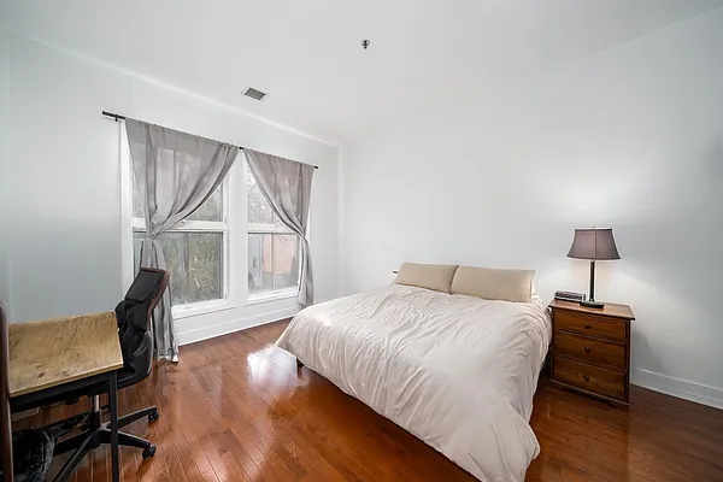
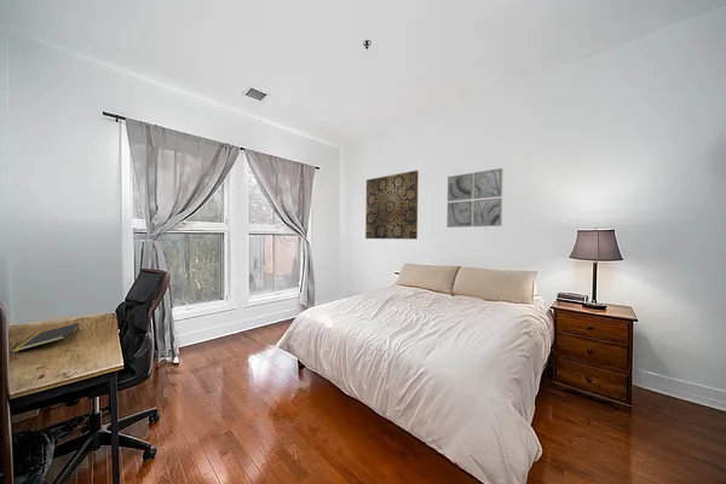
+ wall art [364,169,420,241]
+ notepad [11,322,81,353]
+ wall art [445,167,503,229]
